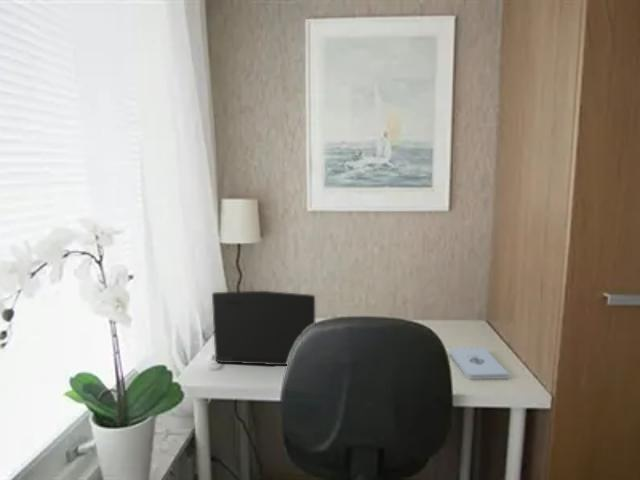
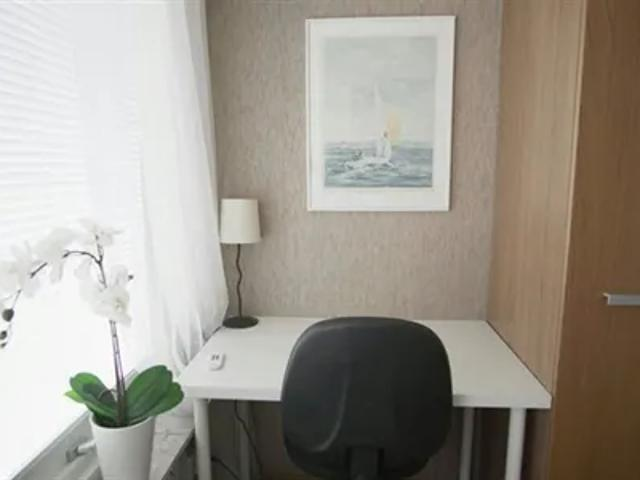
- notepad [448,346,510,381]
- laptop [211,290,316,366]
